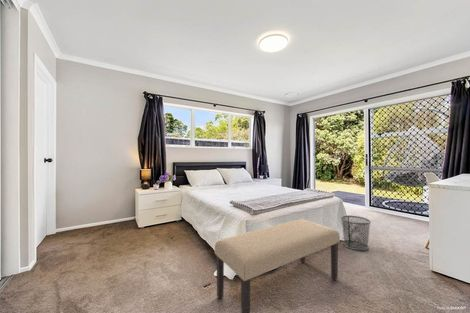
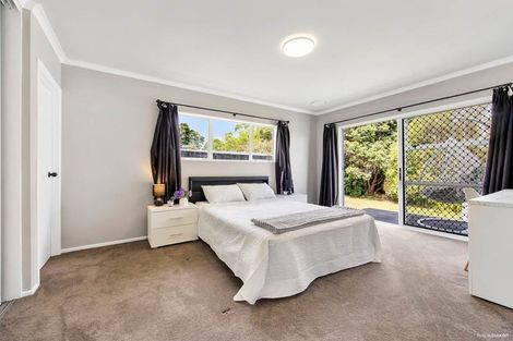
- bench [214,218,341,313]
- waste bin [340,215,372,252]
